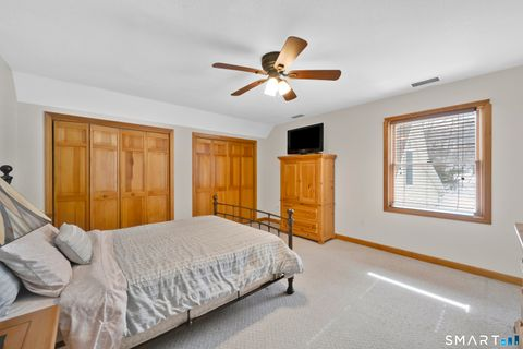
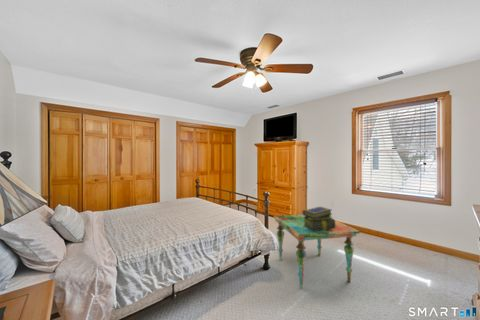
+ stack of books [302,206,336,231]
+ side table [272,213,361,289]
